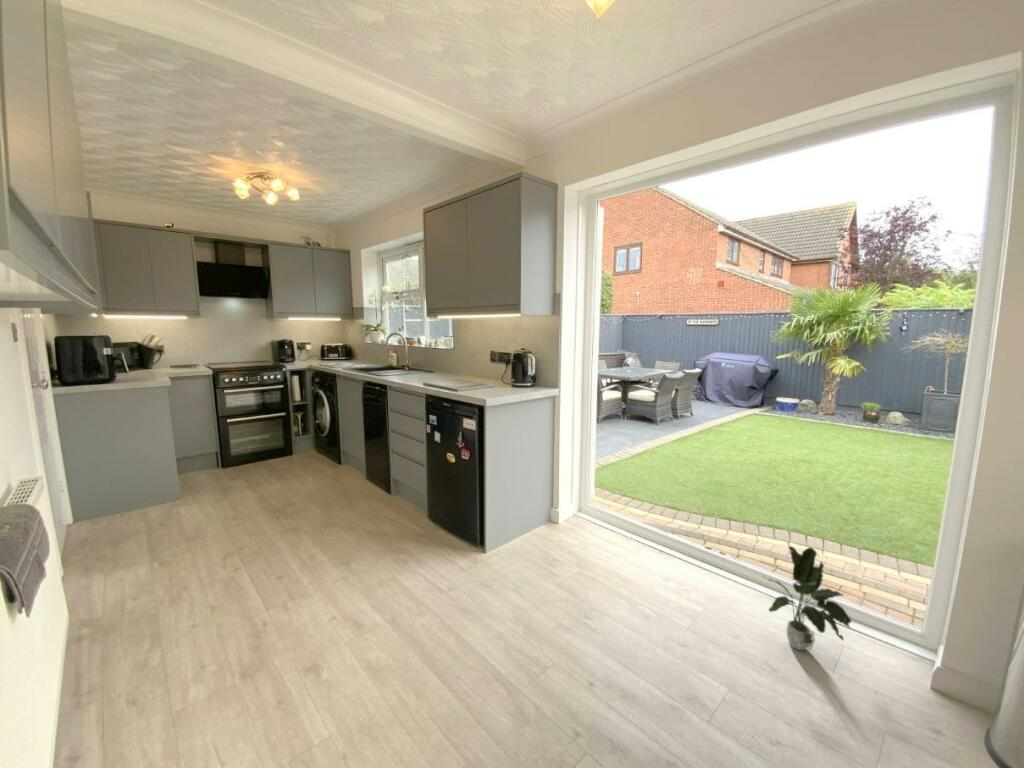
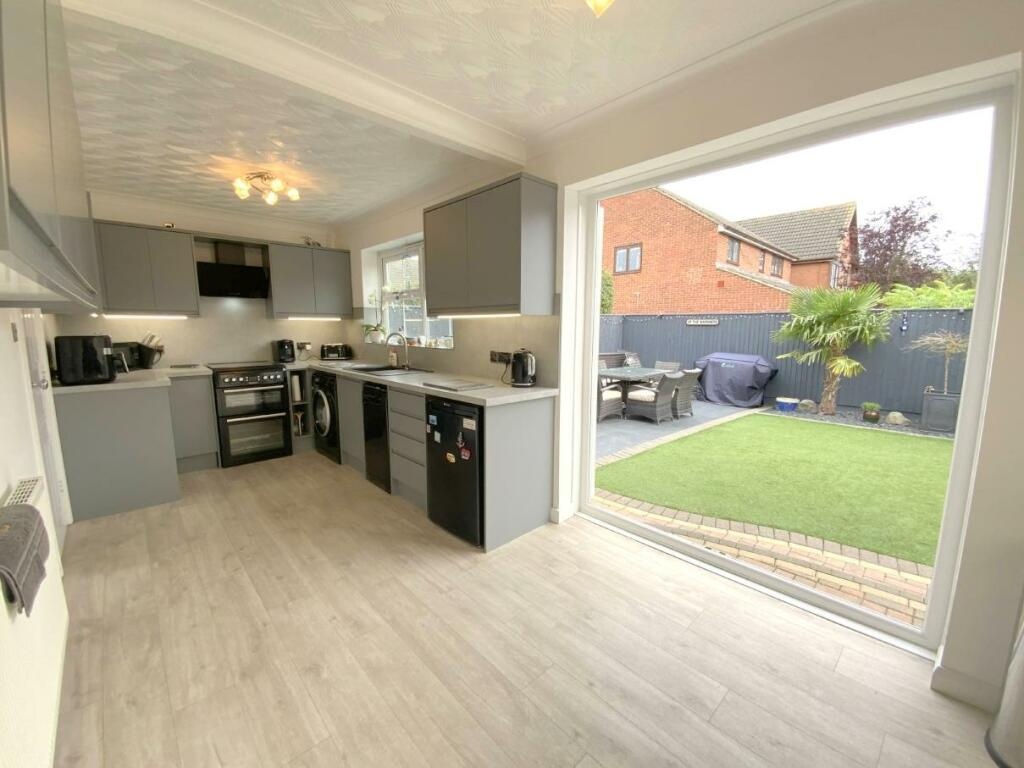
- potted plant [761,545,853,652]
